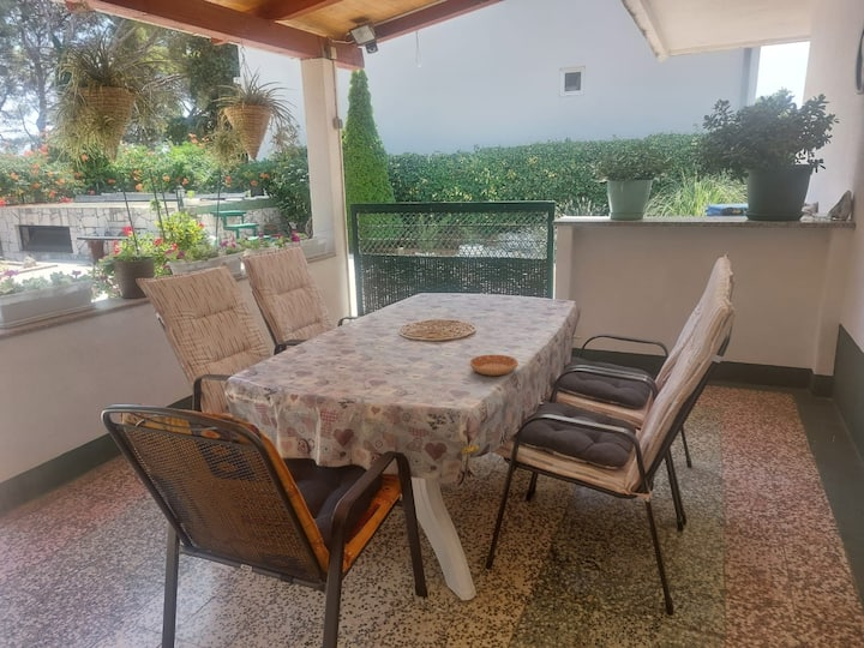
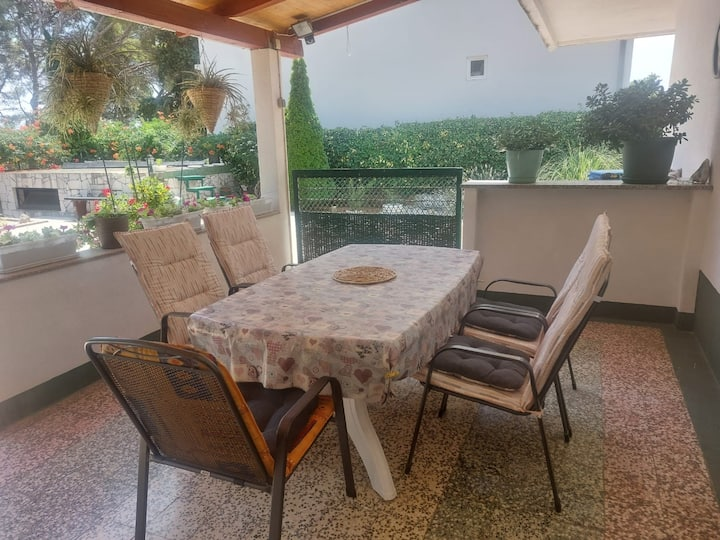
- saucer [469,354,520,377]
